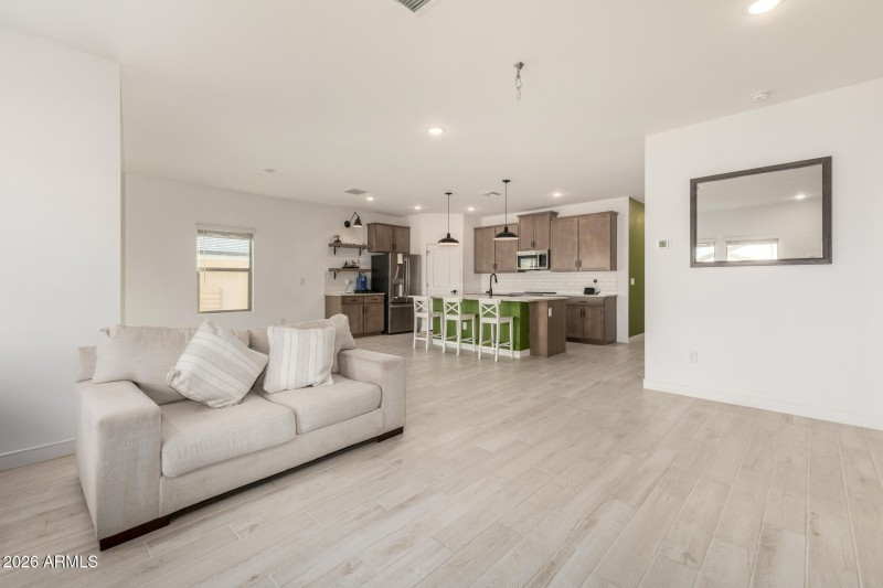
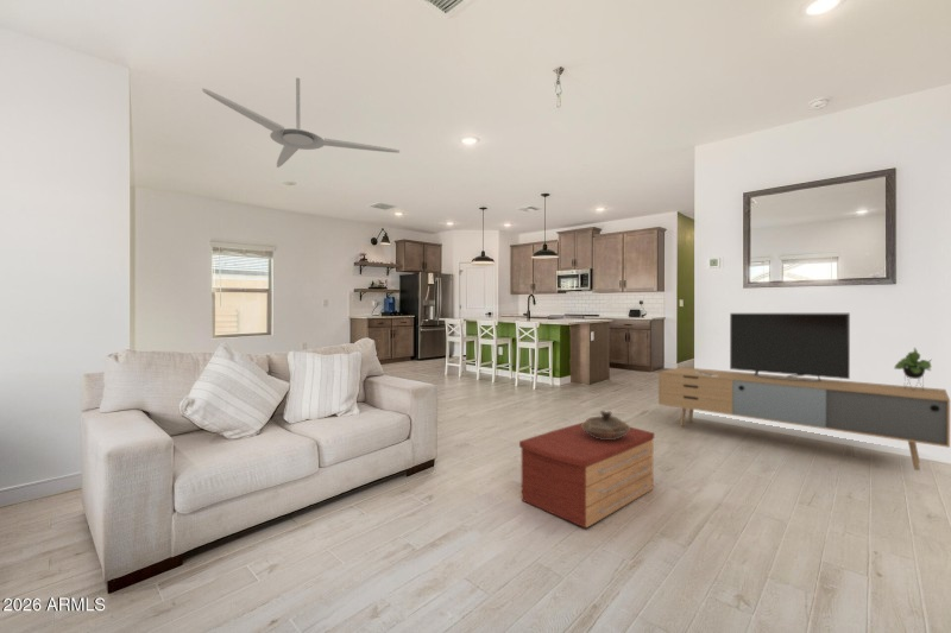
+ decorative bowl [581,410,631,439]
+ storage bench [518,422,655,530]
+ ceiling fan [201,77,401,169]
+ media console [657,312,951,471]
